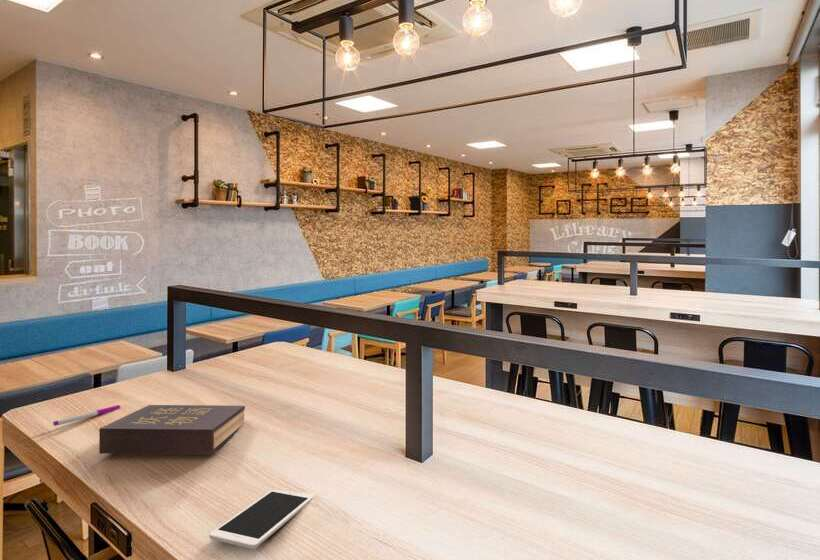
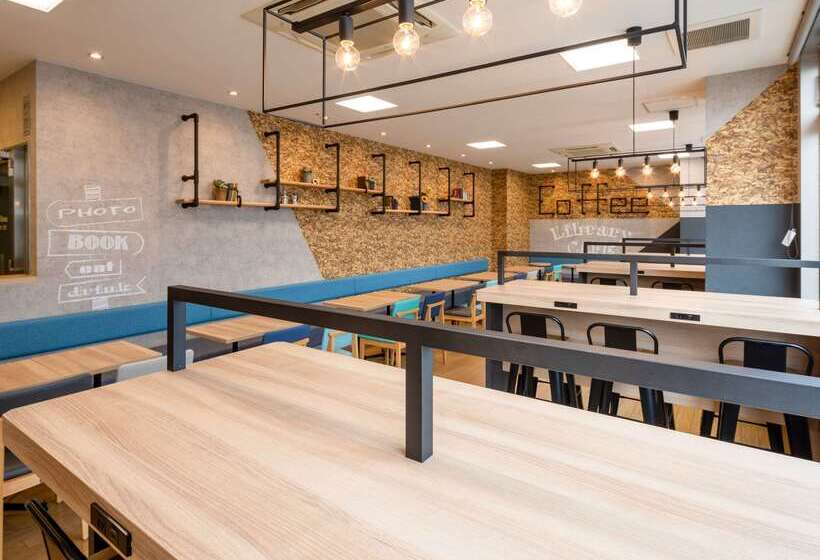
- hardback book [98,404,246,455]
- pen [52,404,121,427]
- cell phone [208,489,316,550]
